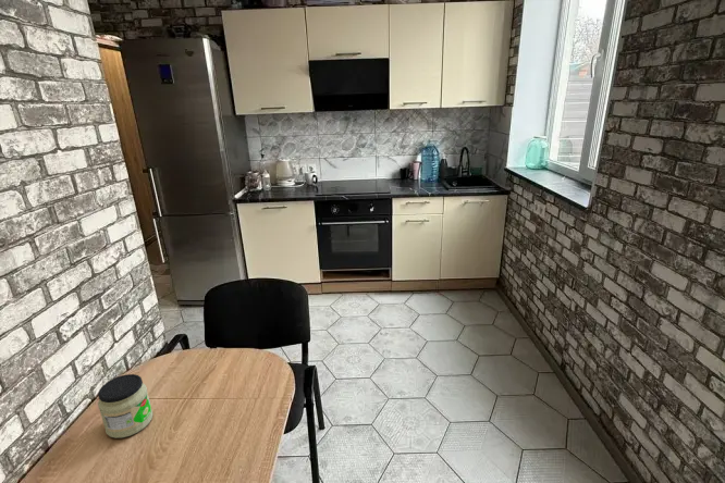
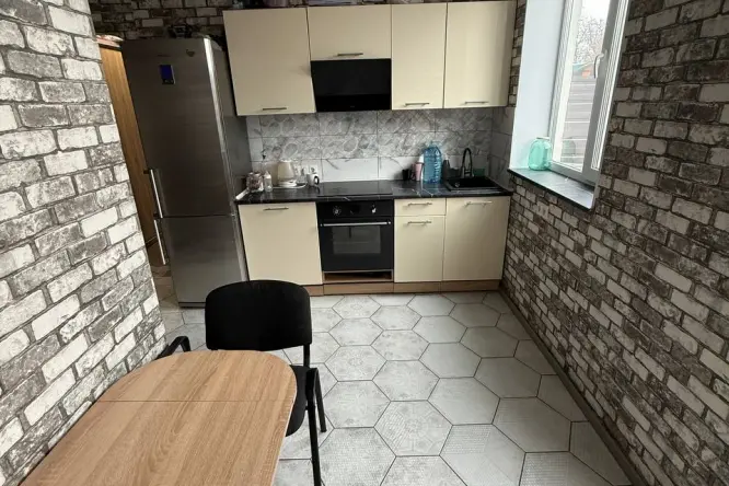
- jar [97,373,153,439]
